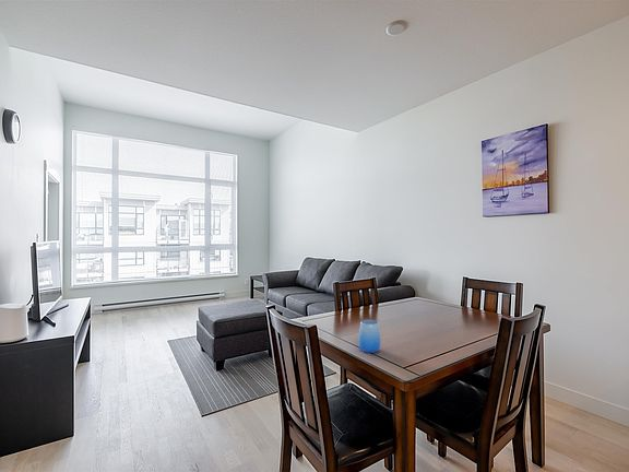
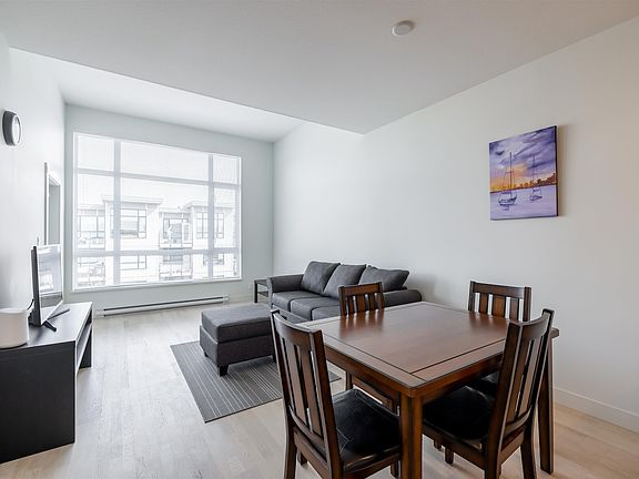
- cup [358,319,381,354]
